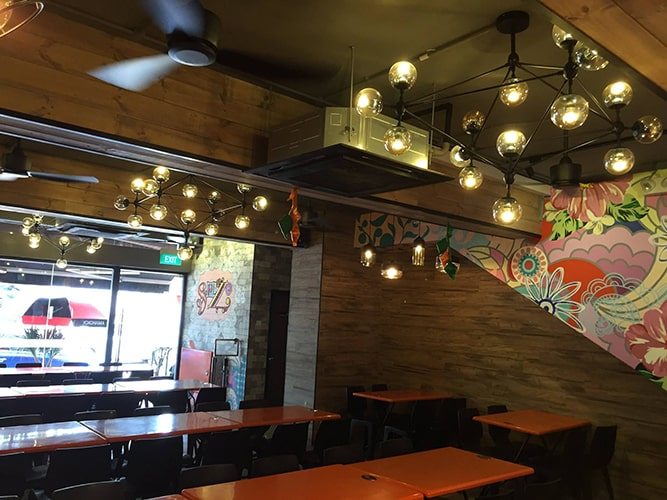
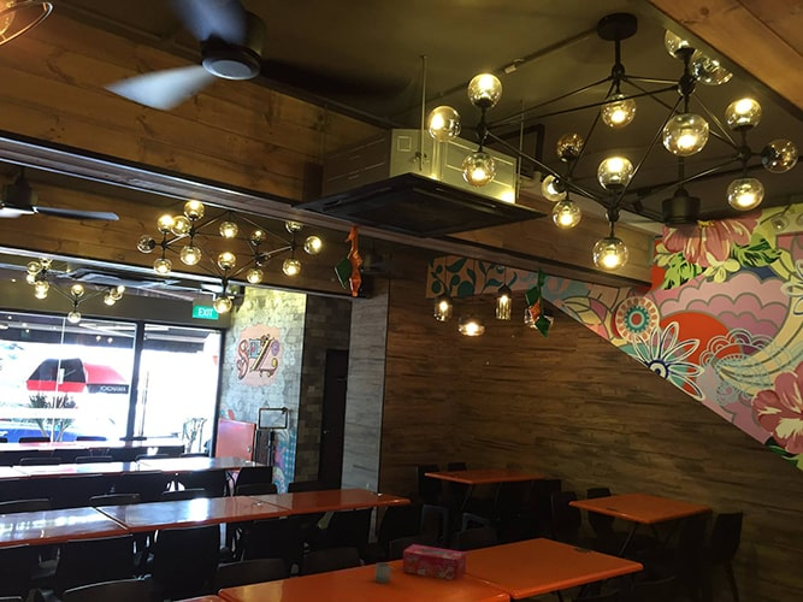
+ tissue box [401,543,467,580]
+ cup [373,561,396,584]
